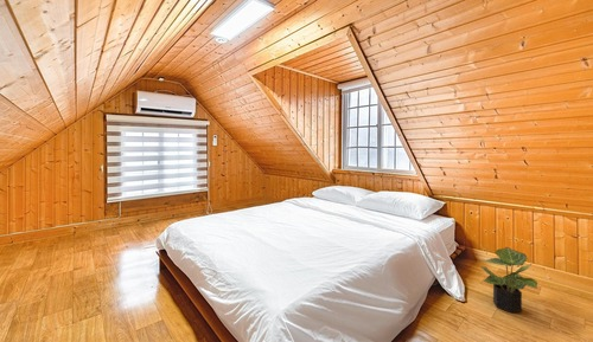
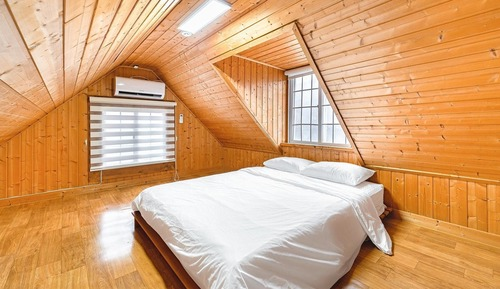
- potted plant [479,246,538,314]
